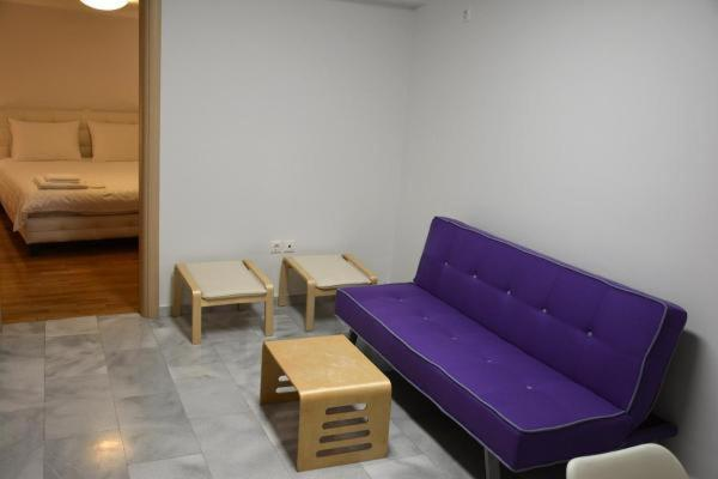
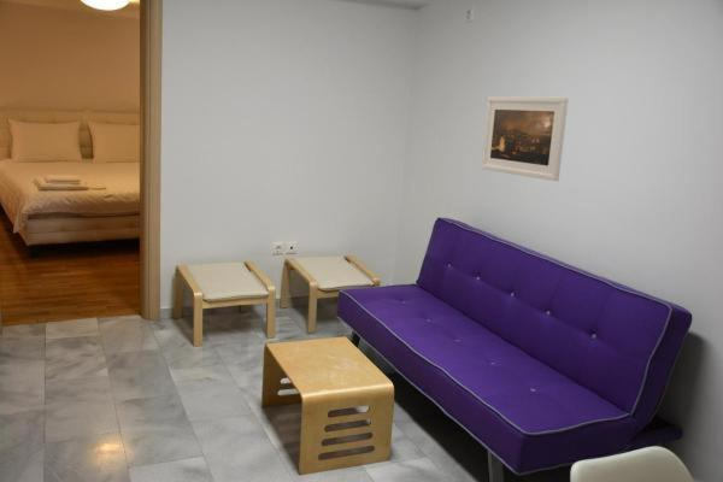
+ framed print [481,95,569,182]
